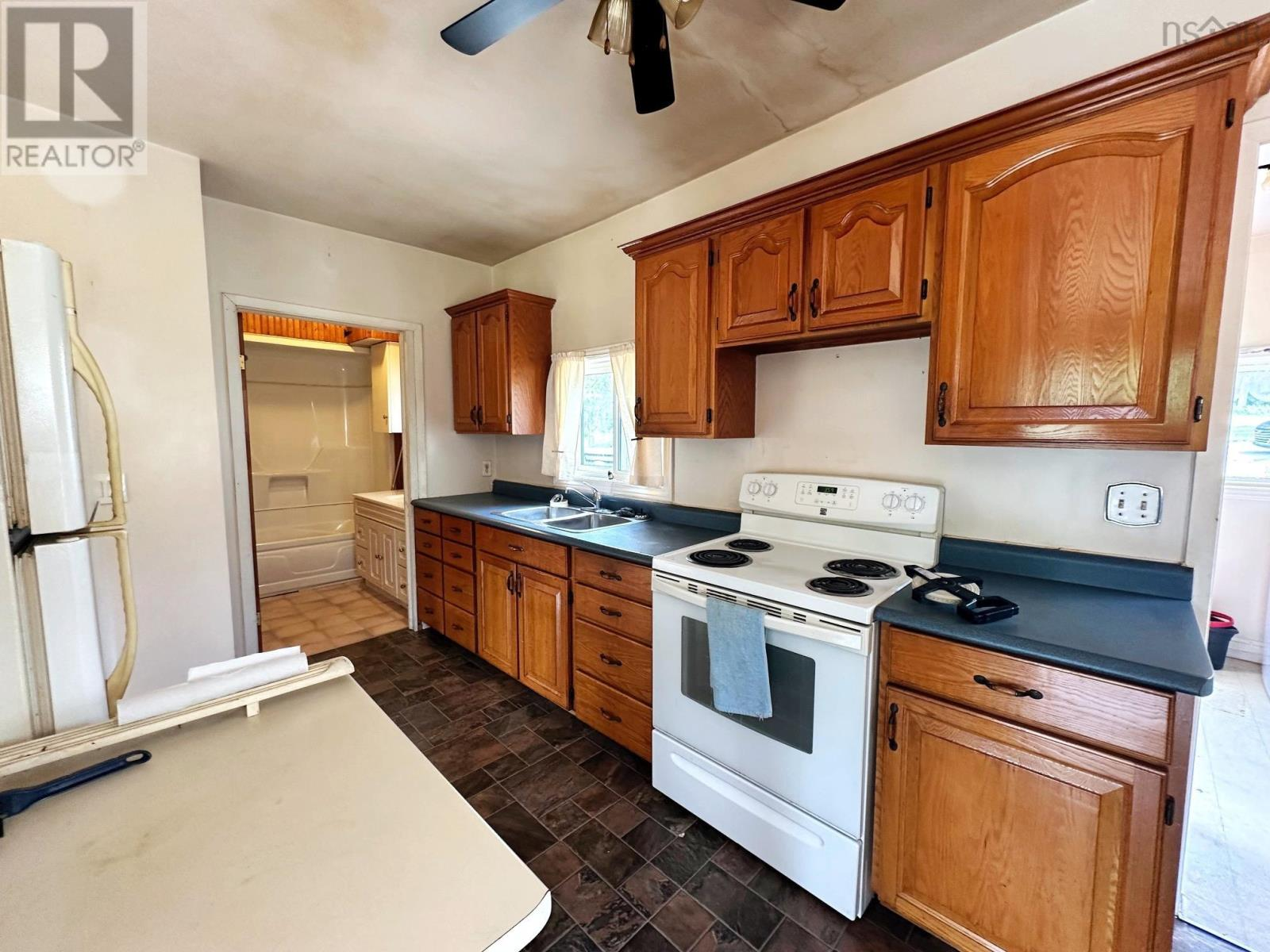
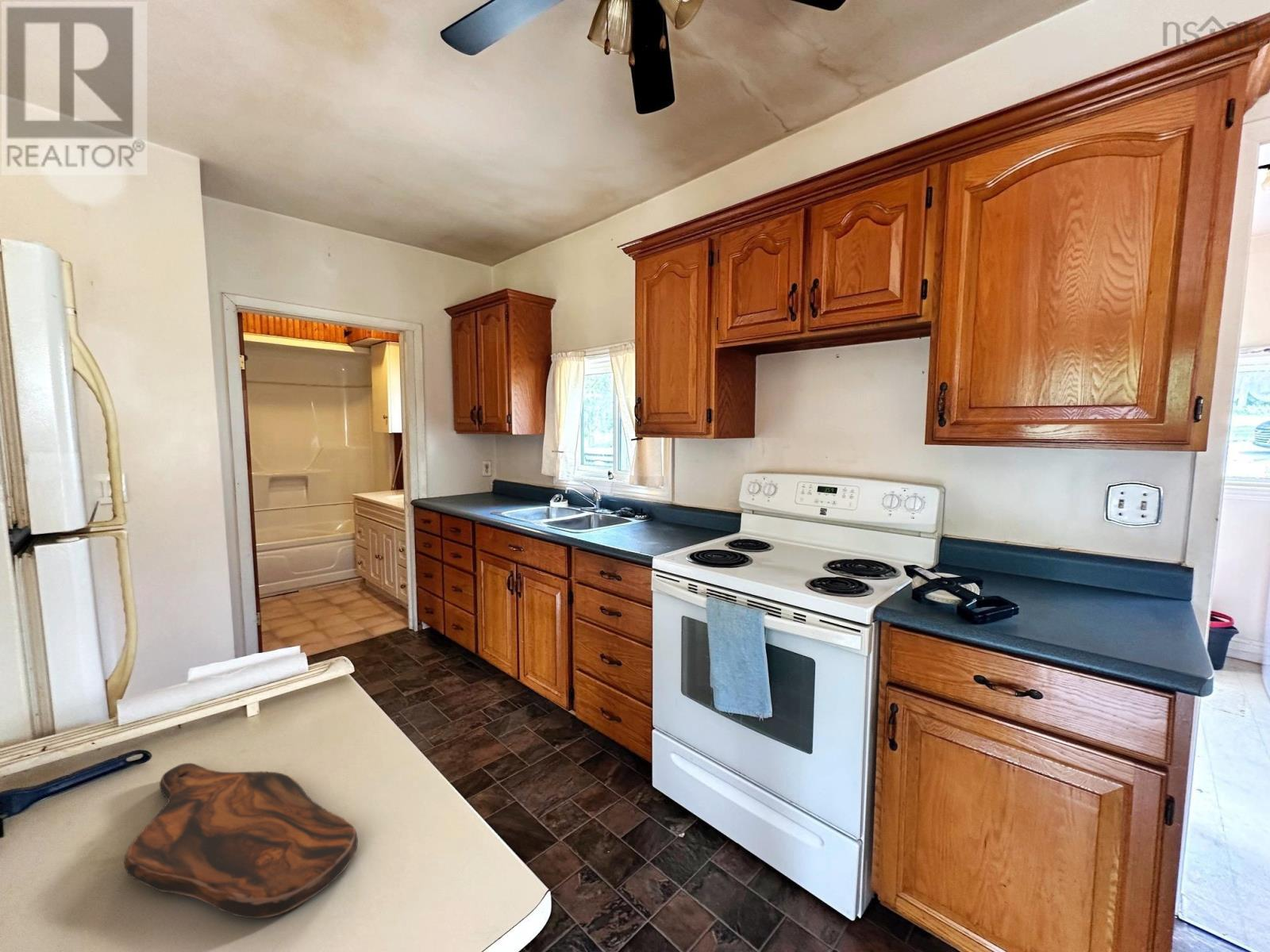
+ cutting board [123,762,359,919]
